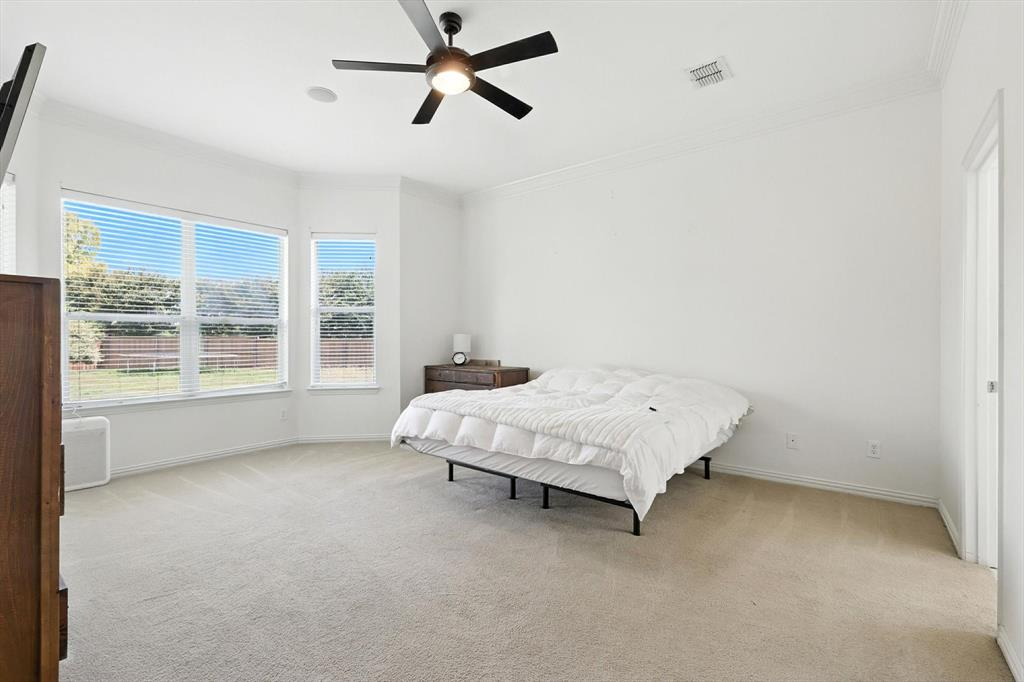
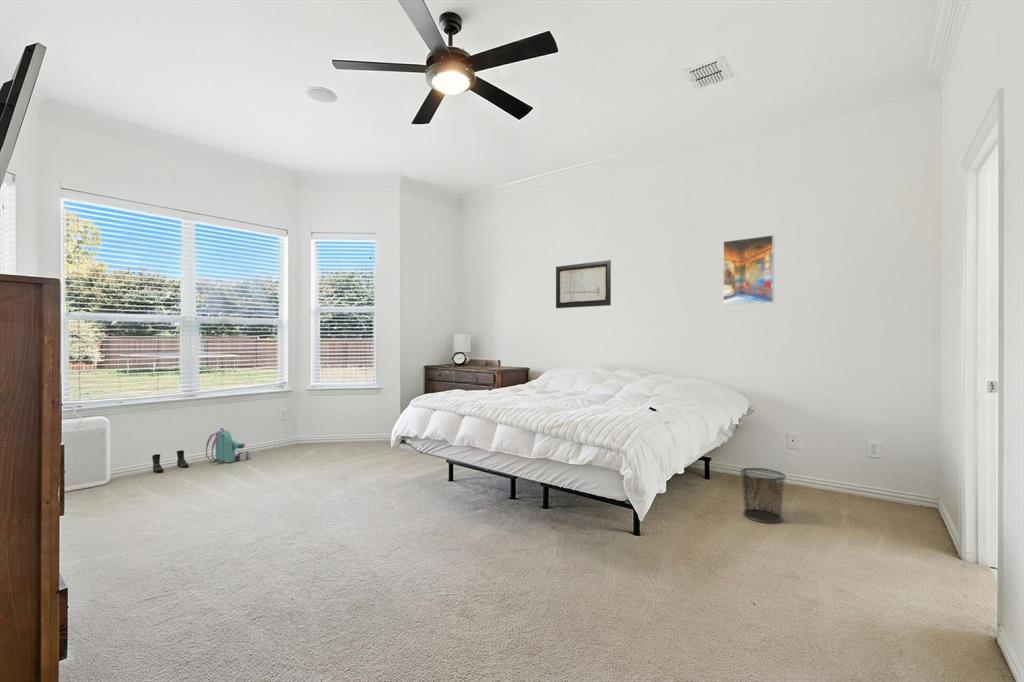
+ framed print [722,234,775,306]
+ waste bin [739,467,787,524]
+ boots [151,449,190,473]
+ wall art [555,259,612,309]
+ backpack [205,427,250,464]
